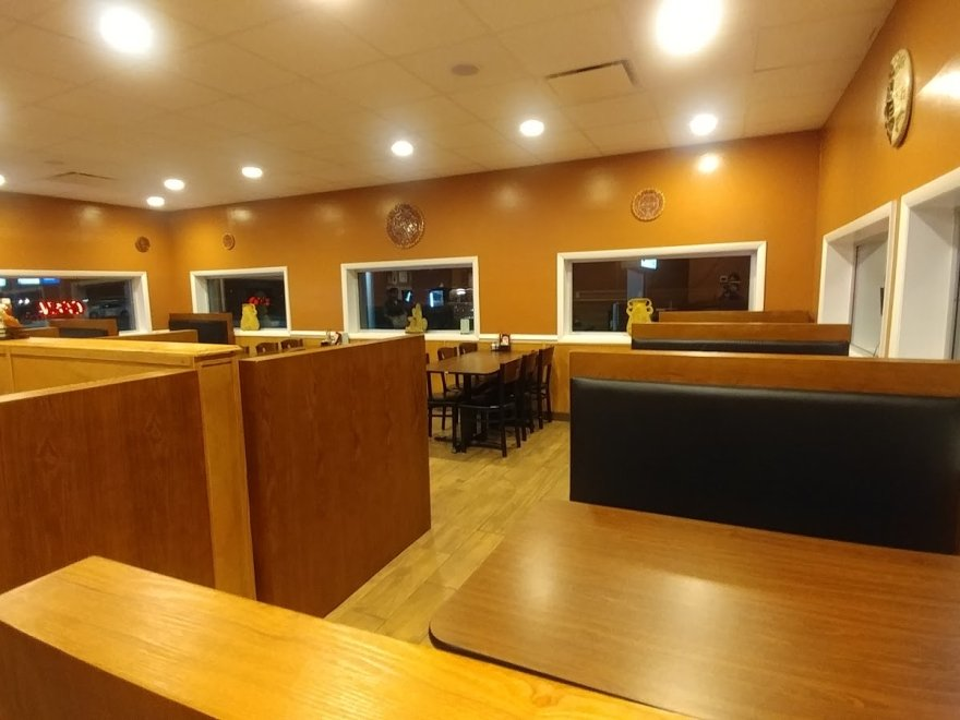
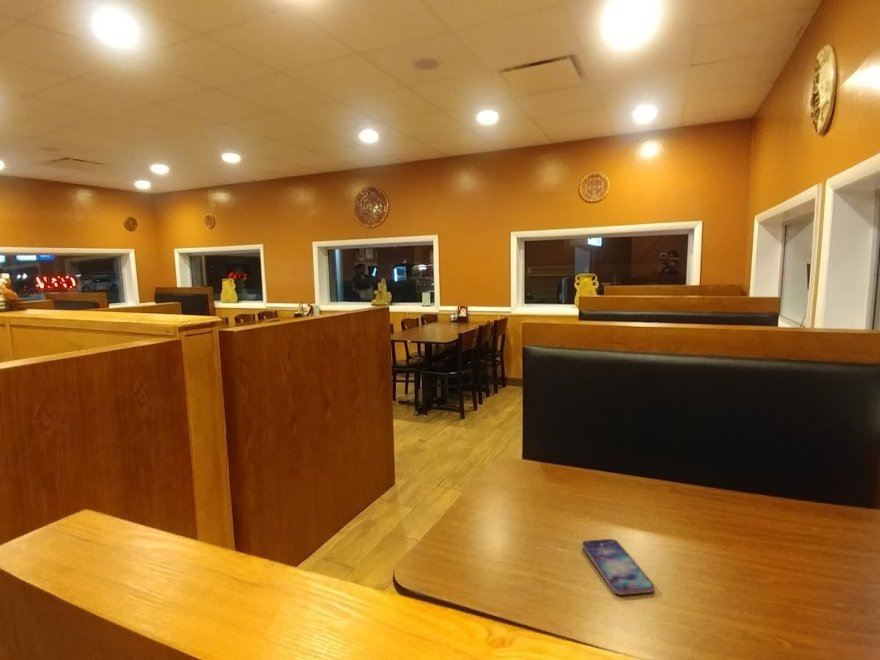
+ smartphone [581,538,655,596]
